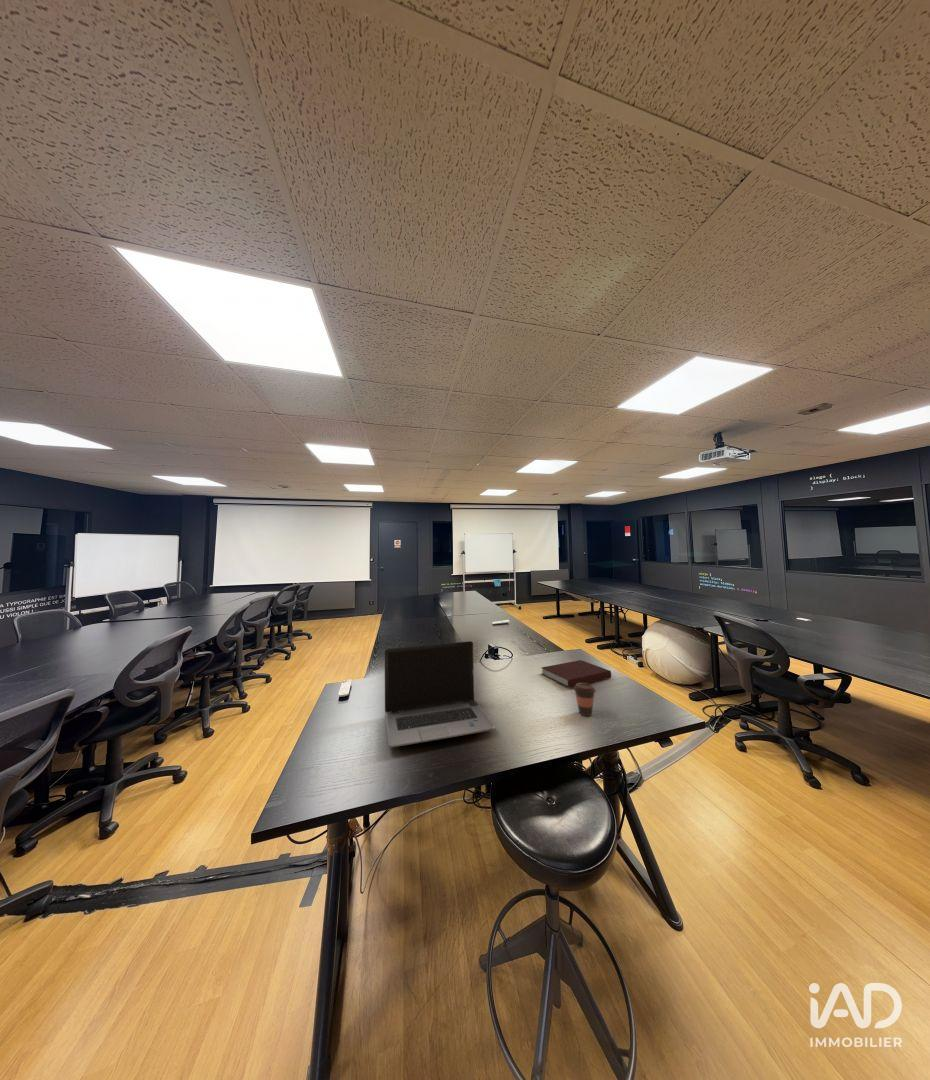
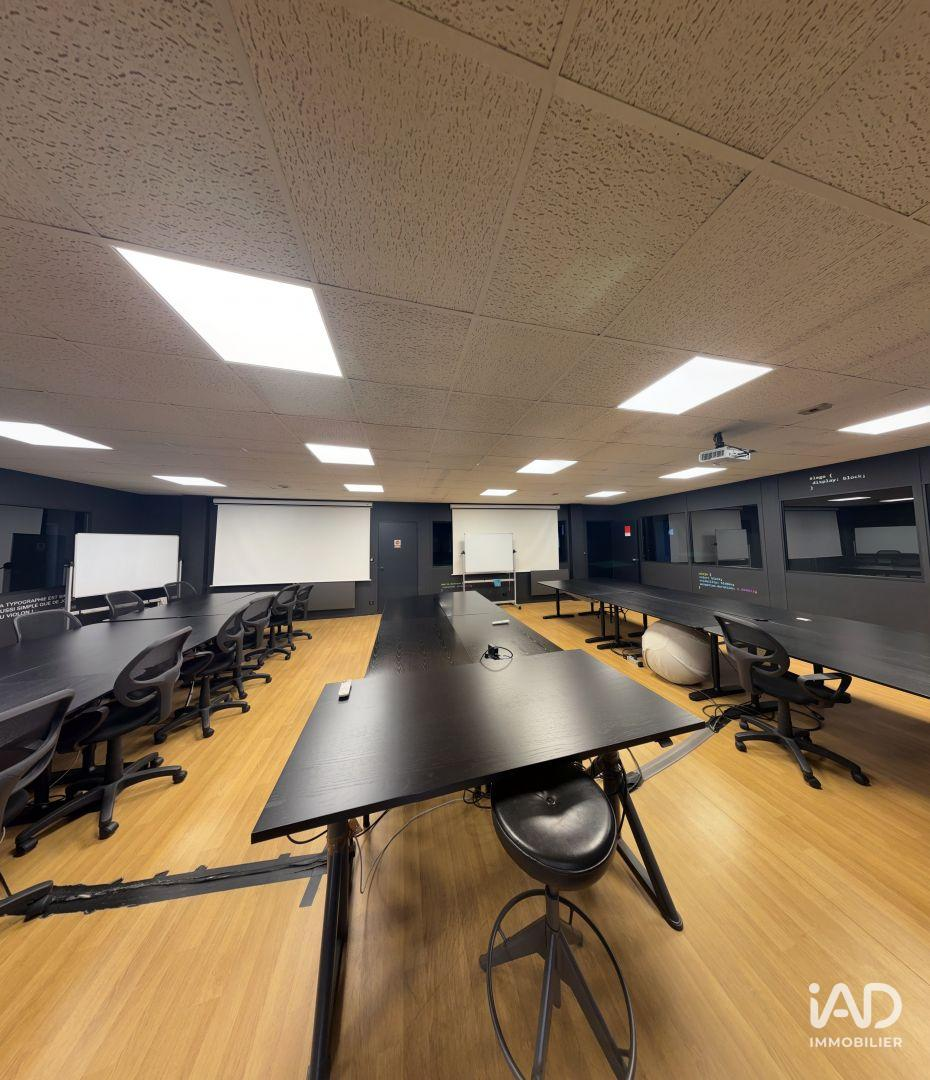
- notebook [540,659,612,688]
- coffee cup [573,683,597,717]
- laptop computer [384,640,496,748]
